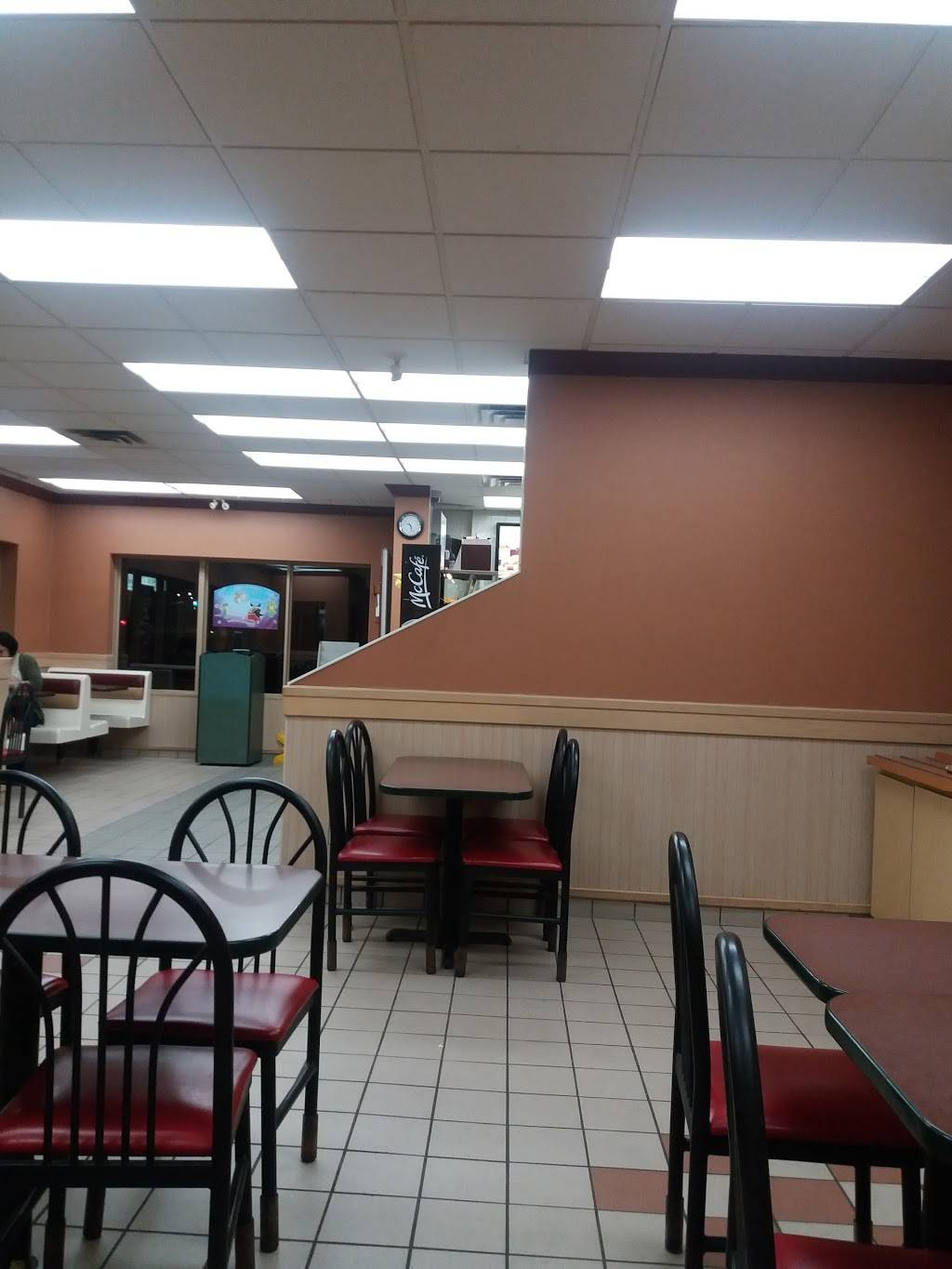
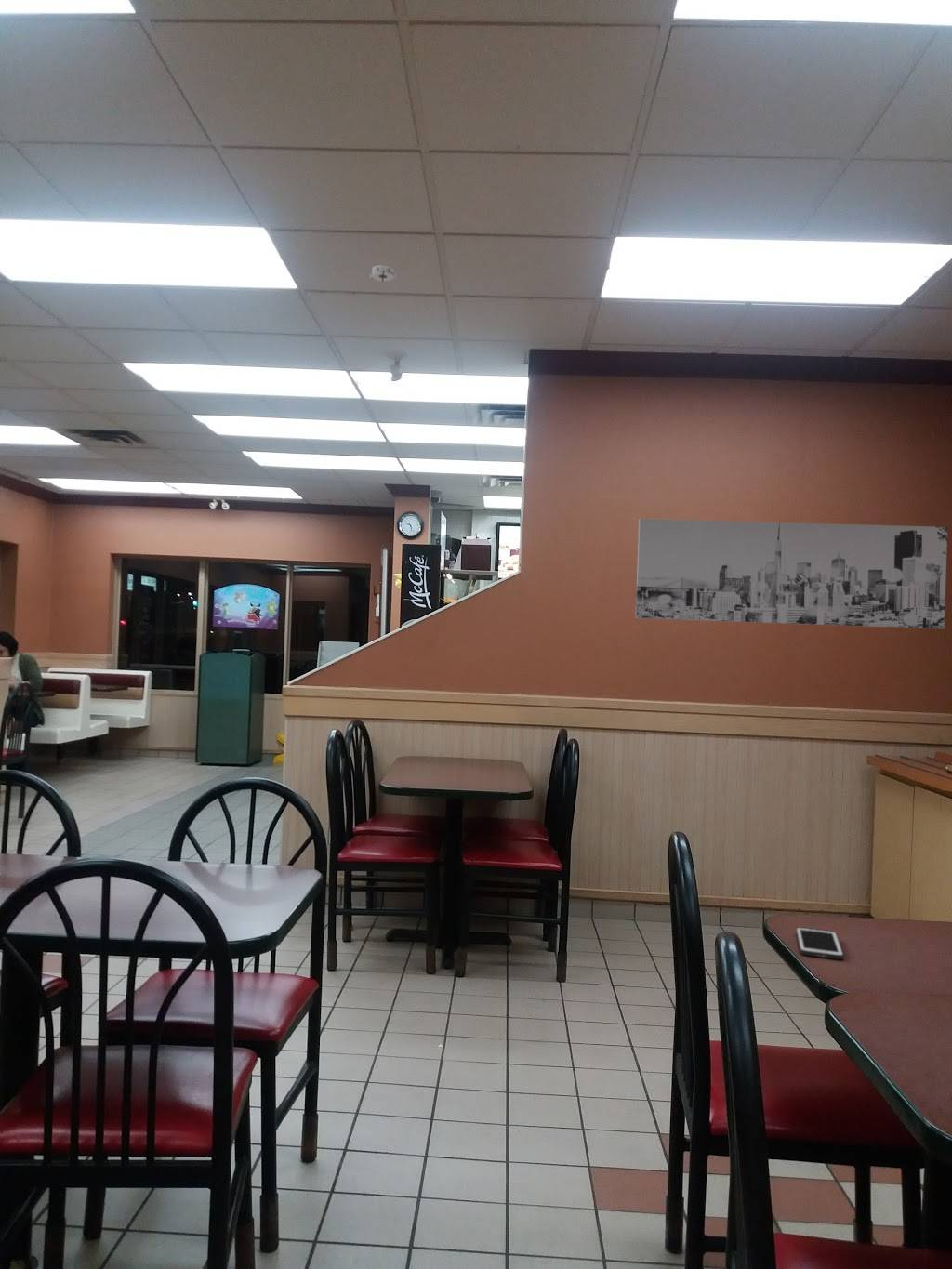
+ cell phone [795,926,844,960]
+ wall art [635,518,948,629]
+ smoke detector [368,264,397,283]
